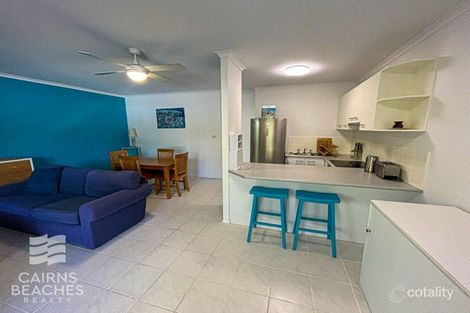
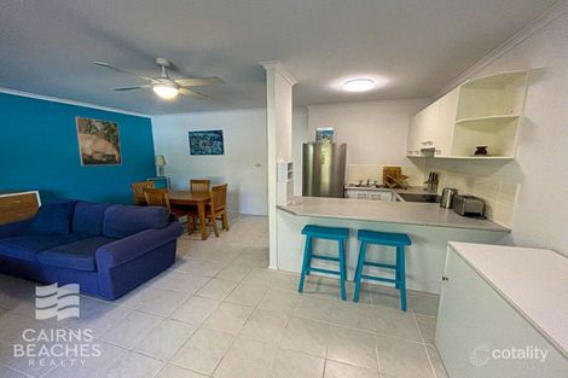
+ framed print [74,116,123,167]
